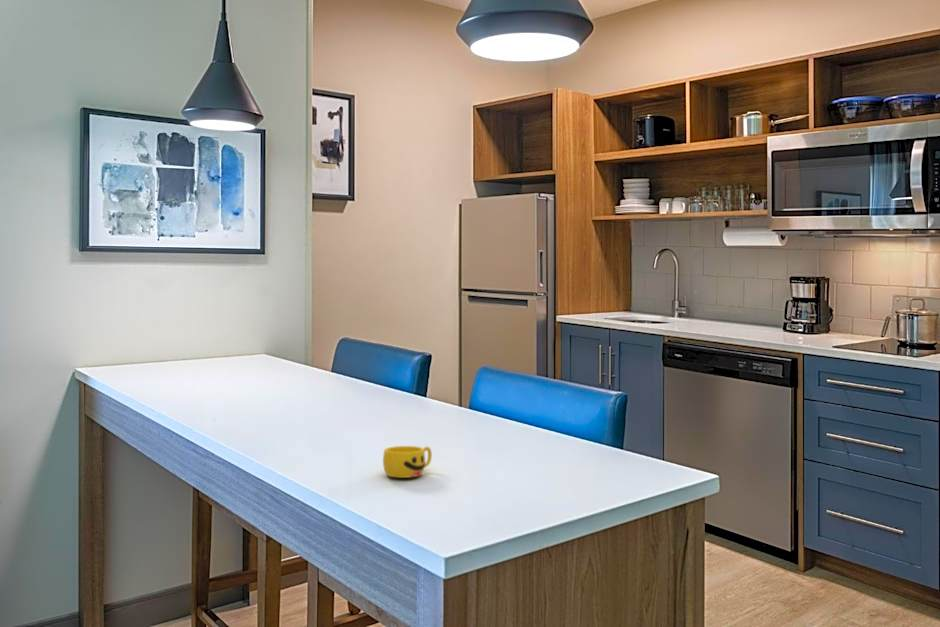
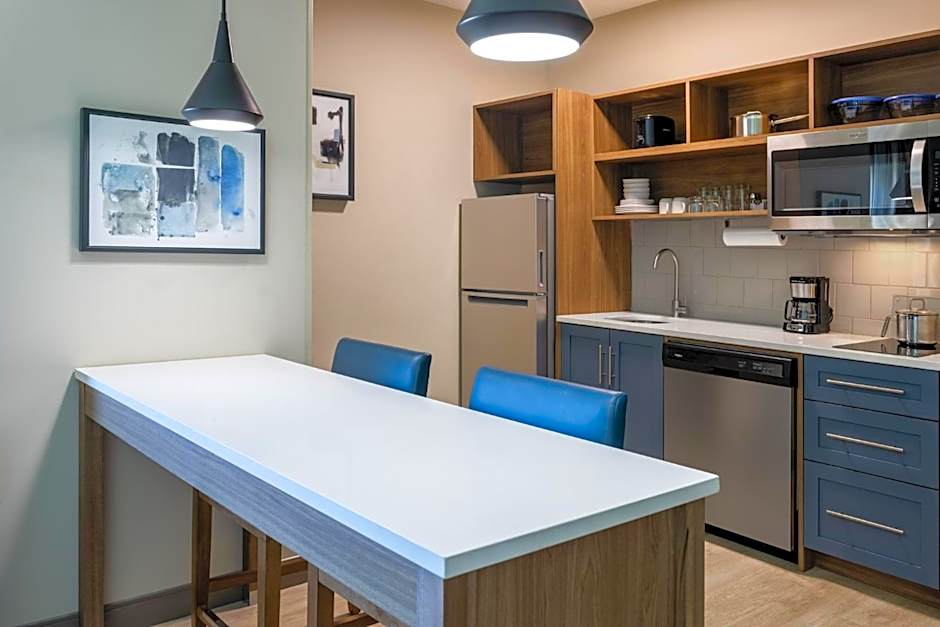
- cup [382,445,433,479]
